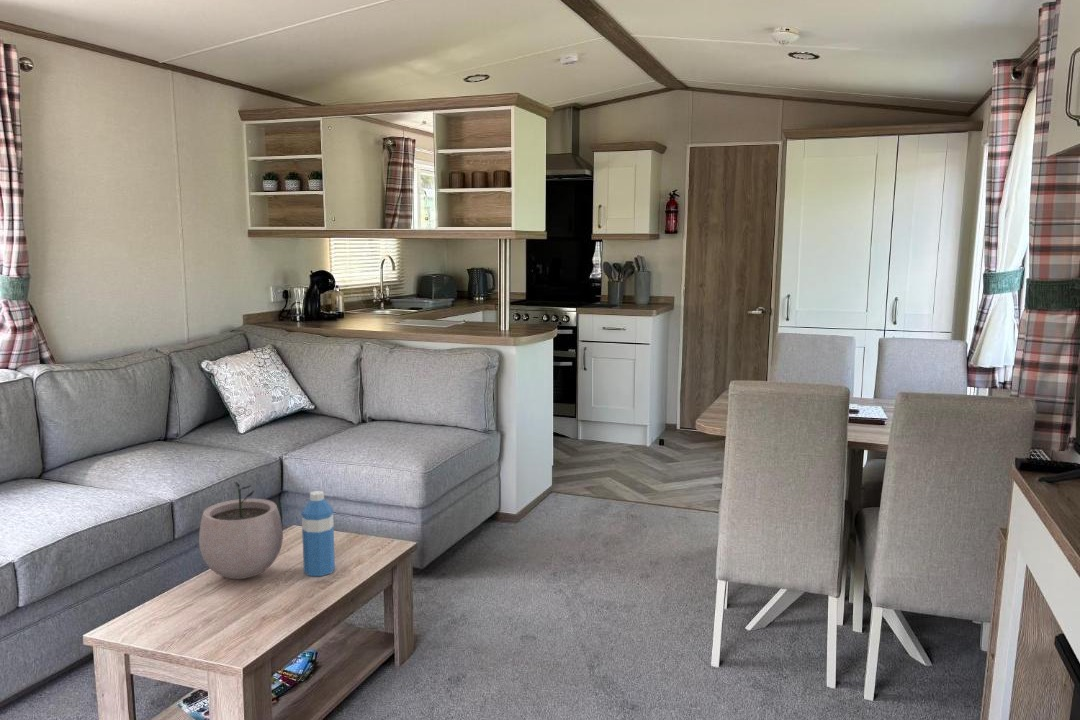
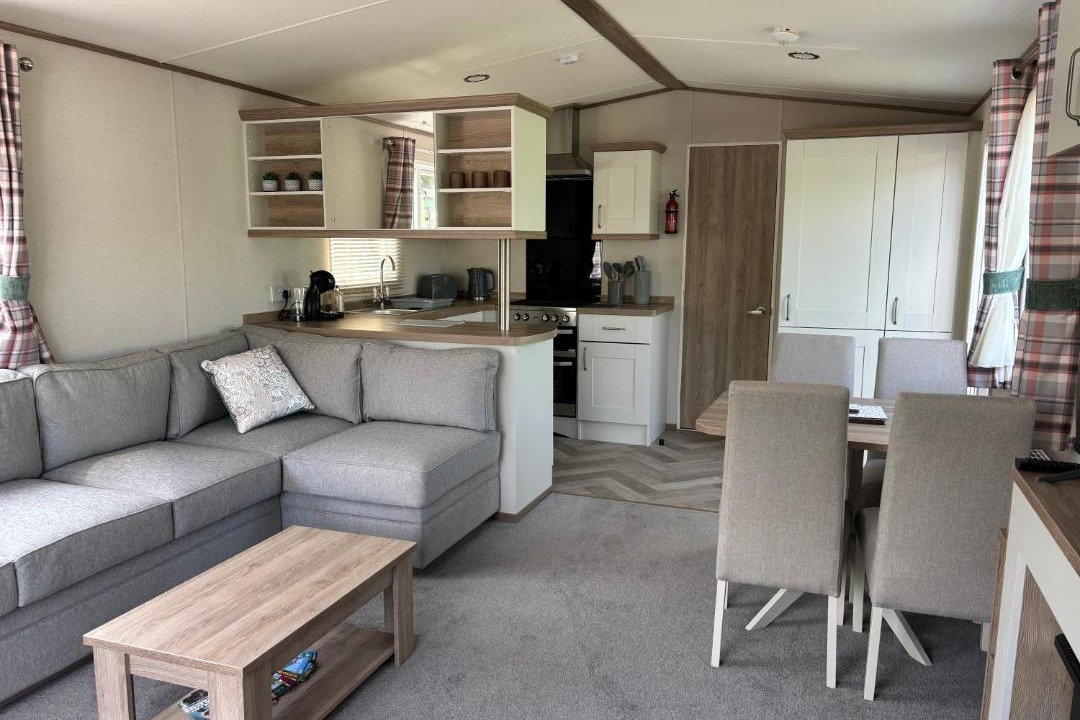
- water bottle [301,490,336,577]
- plant pot [198,481,284,580]
